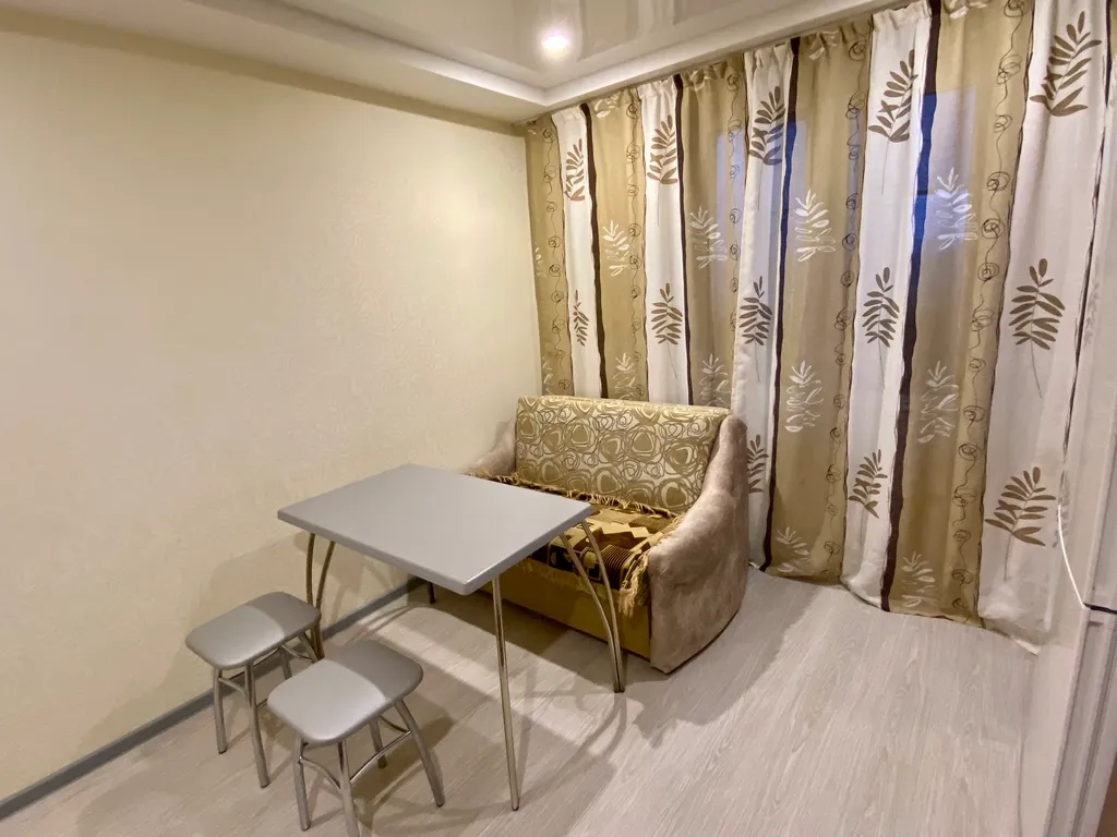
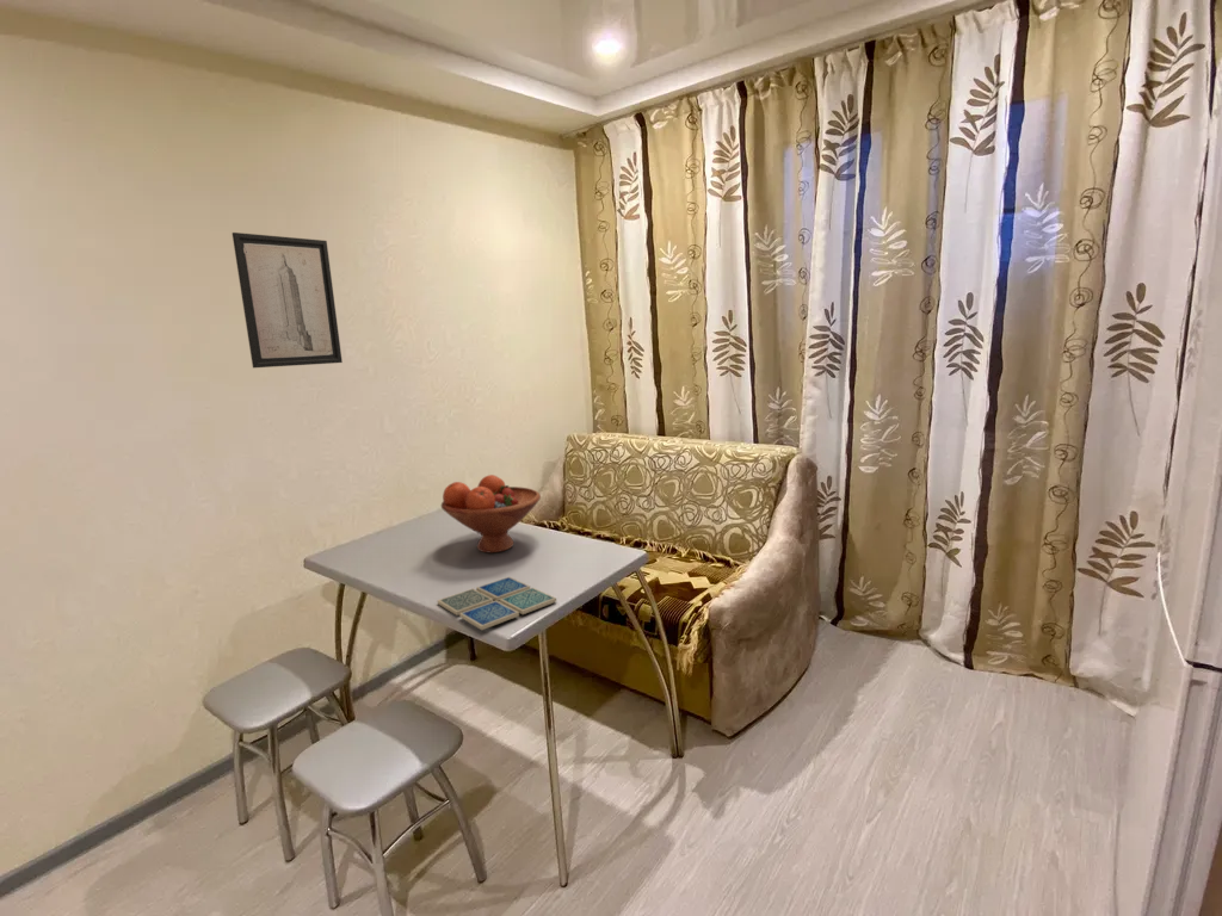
+ fruit bowl [440,474,542,553]
+ drink coaster [437,576,557,631]
+ wall art [232,231,344,369]
